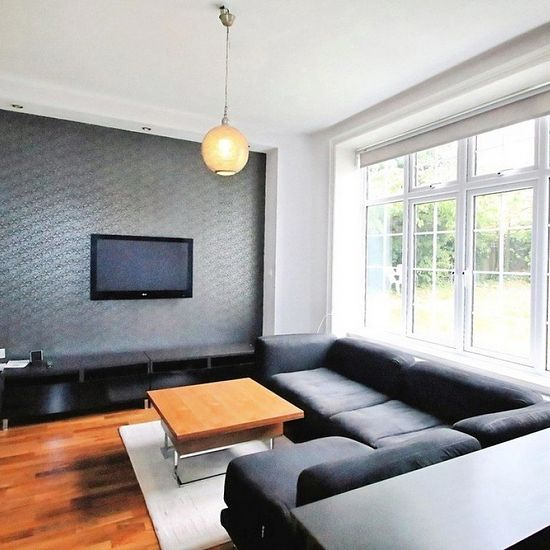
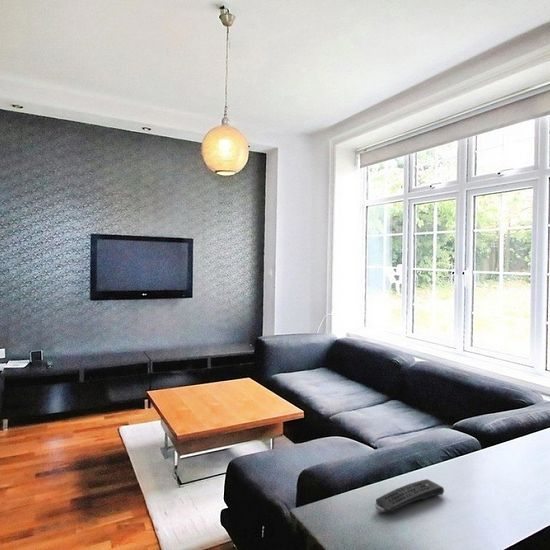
+ remote control [374,478,445,513]
